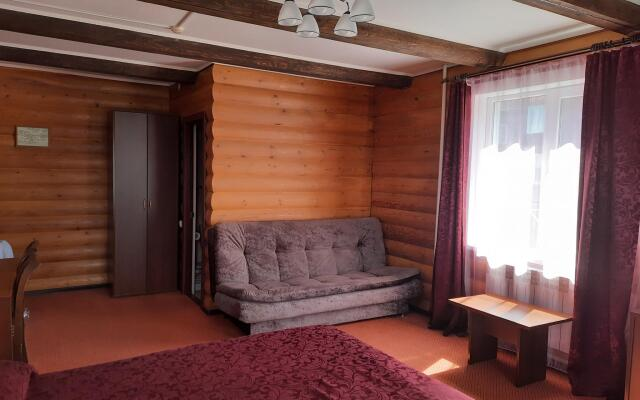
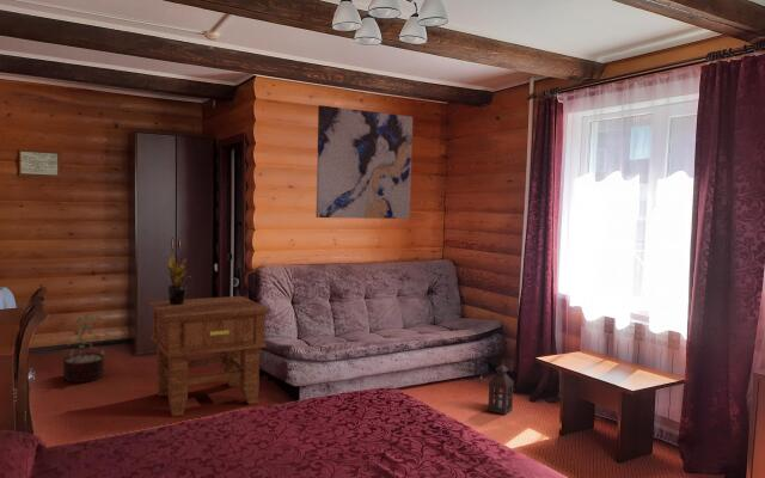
+ wall art [316,104,414,220]
+ potted plant [161,255,191,305]
+ lantern [486,358,515,416]
+ decorative plant [62,312,108,384]
+ side table [147,295,271,417]
